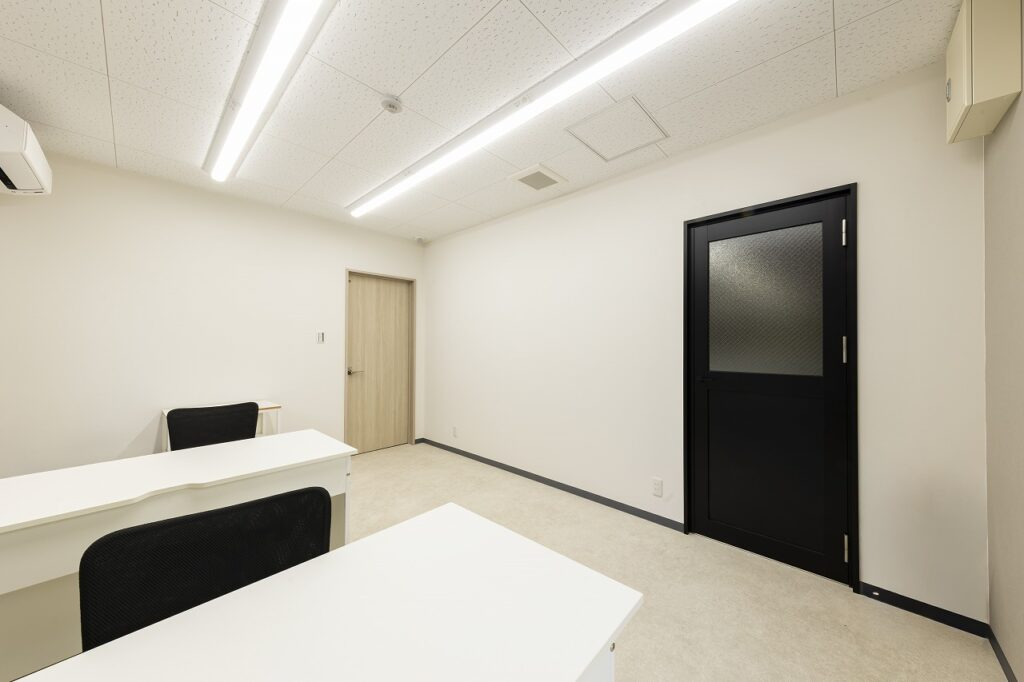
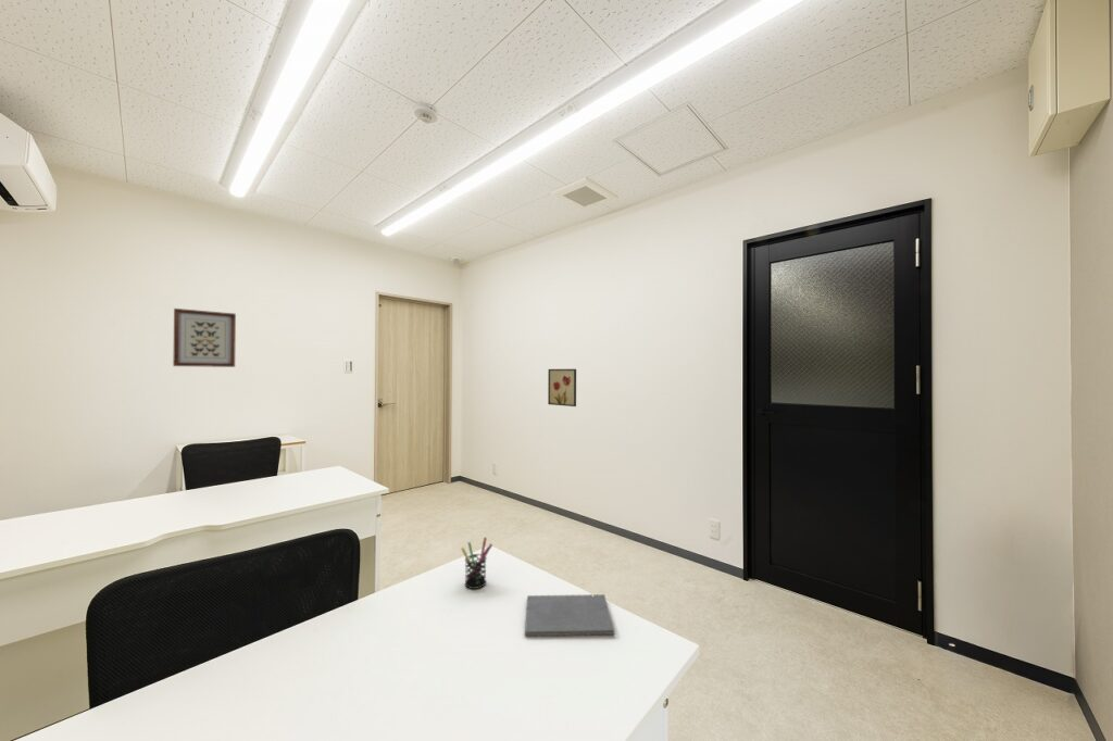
+ pen holder [460,536,493,590]
+ wall art [172,307,237,368]
+ wall art [547,368,577,407]
+ notepad [524,593,615,638]
